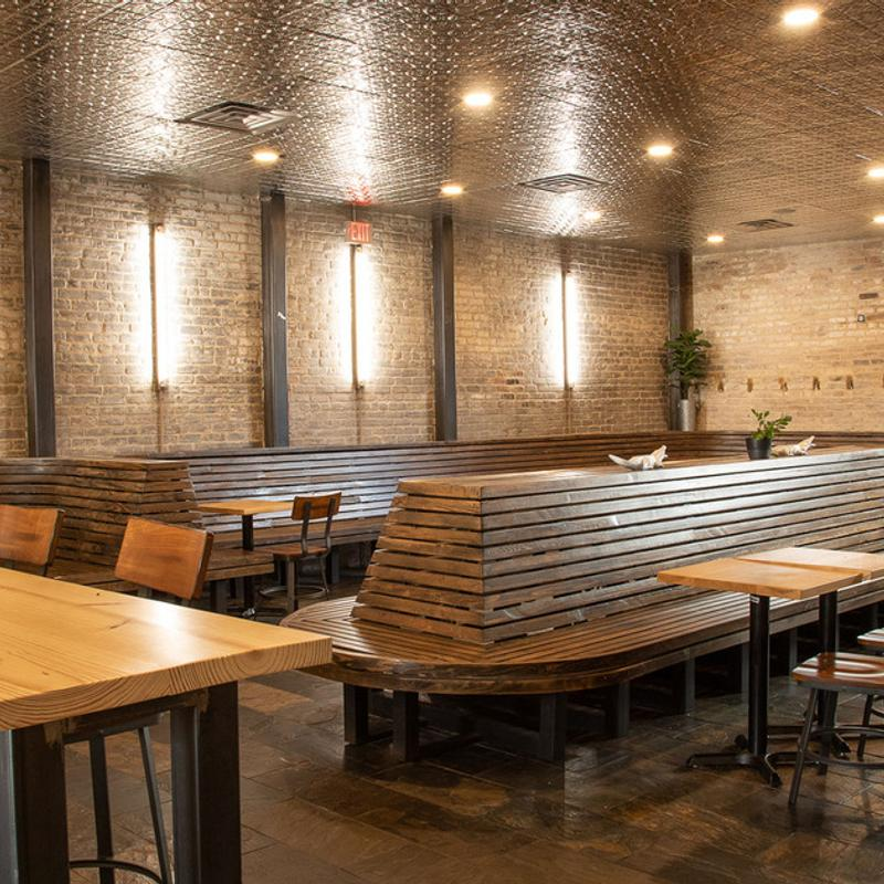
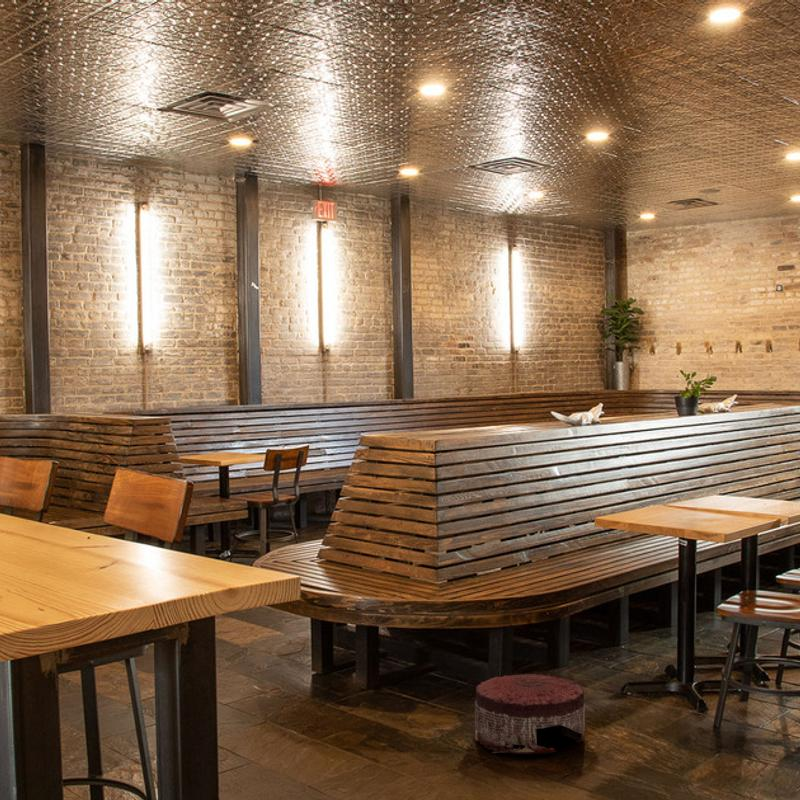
+ pouf [474,672,586,755]
